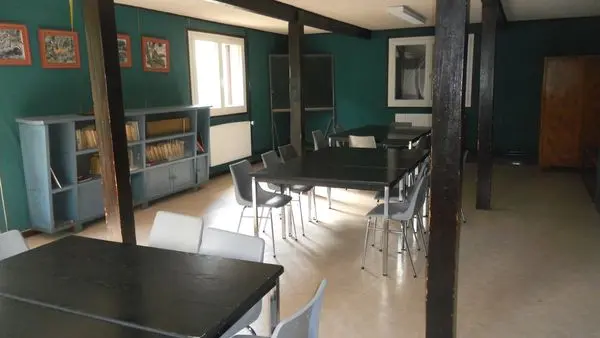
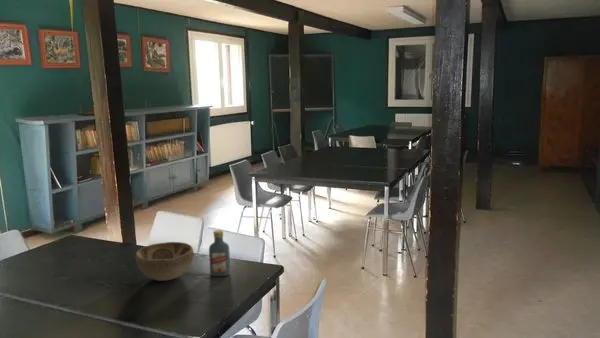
+ decorative bowl [135,241,195,282]
+ vodka [208,229,231,277]
